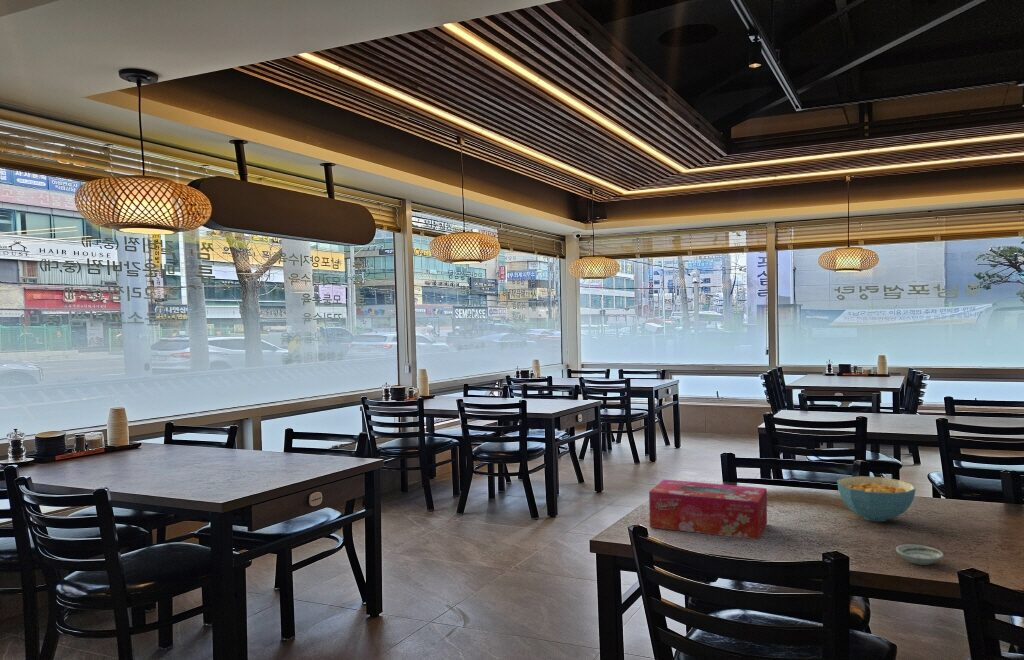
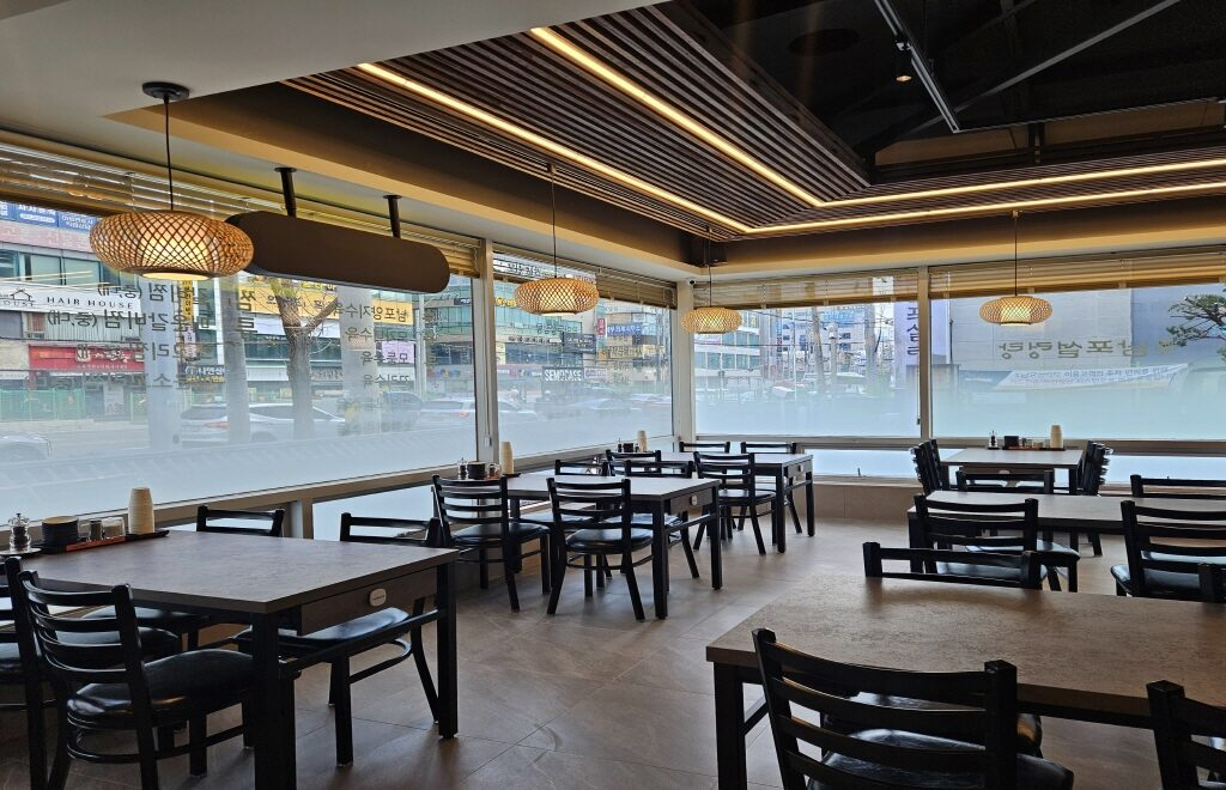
- tissue box [648,478,768,540]
- saucer [895,543,945,566]
- cereal bowl [836,475,916,523]
